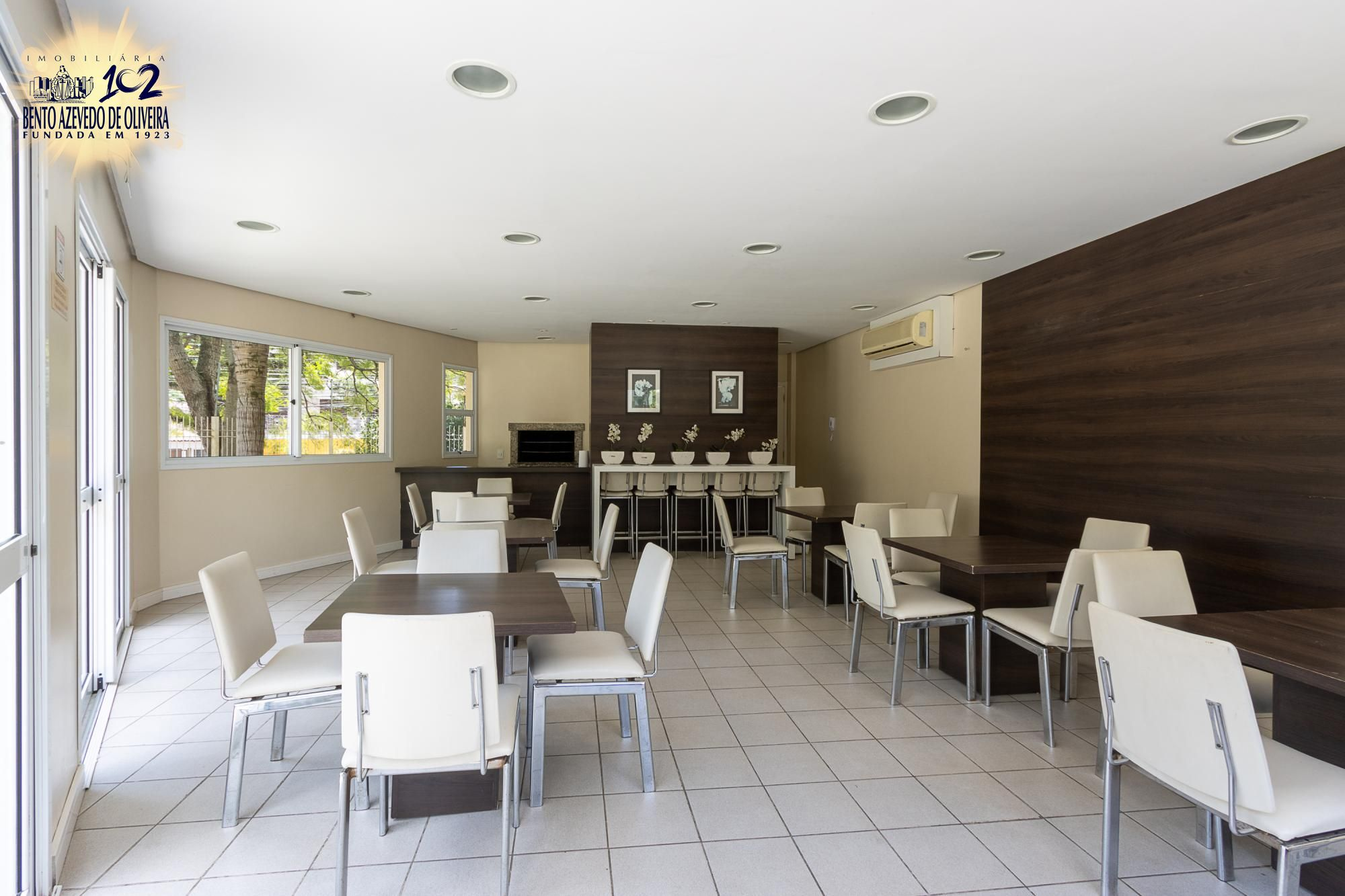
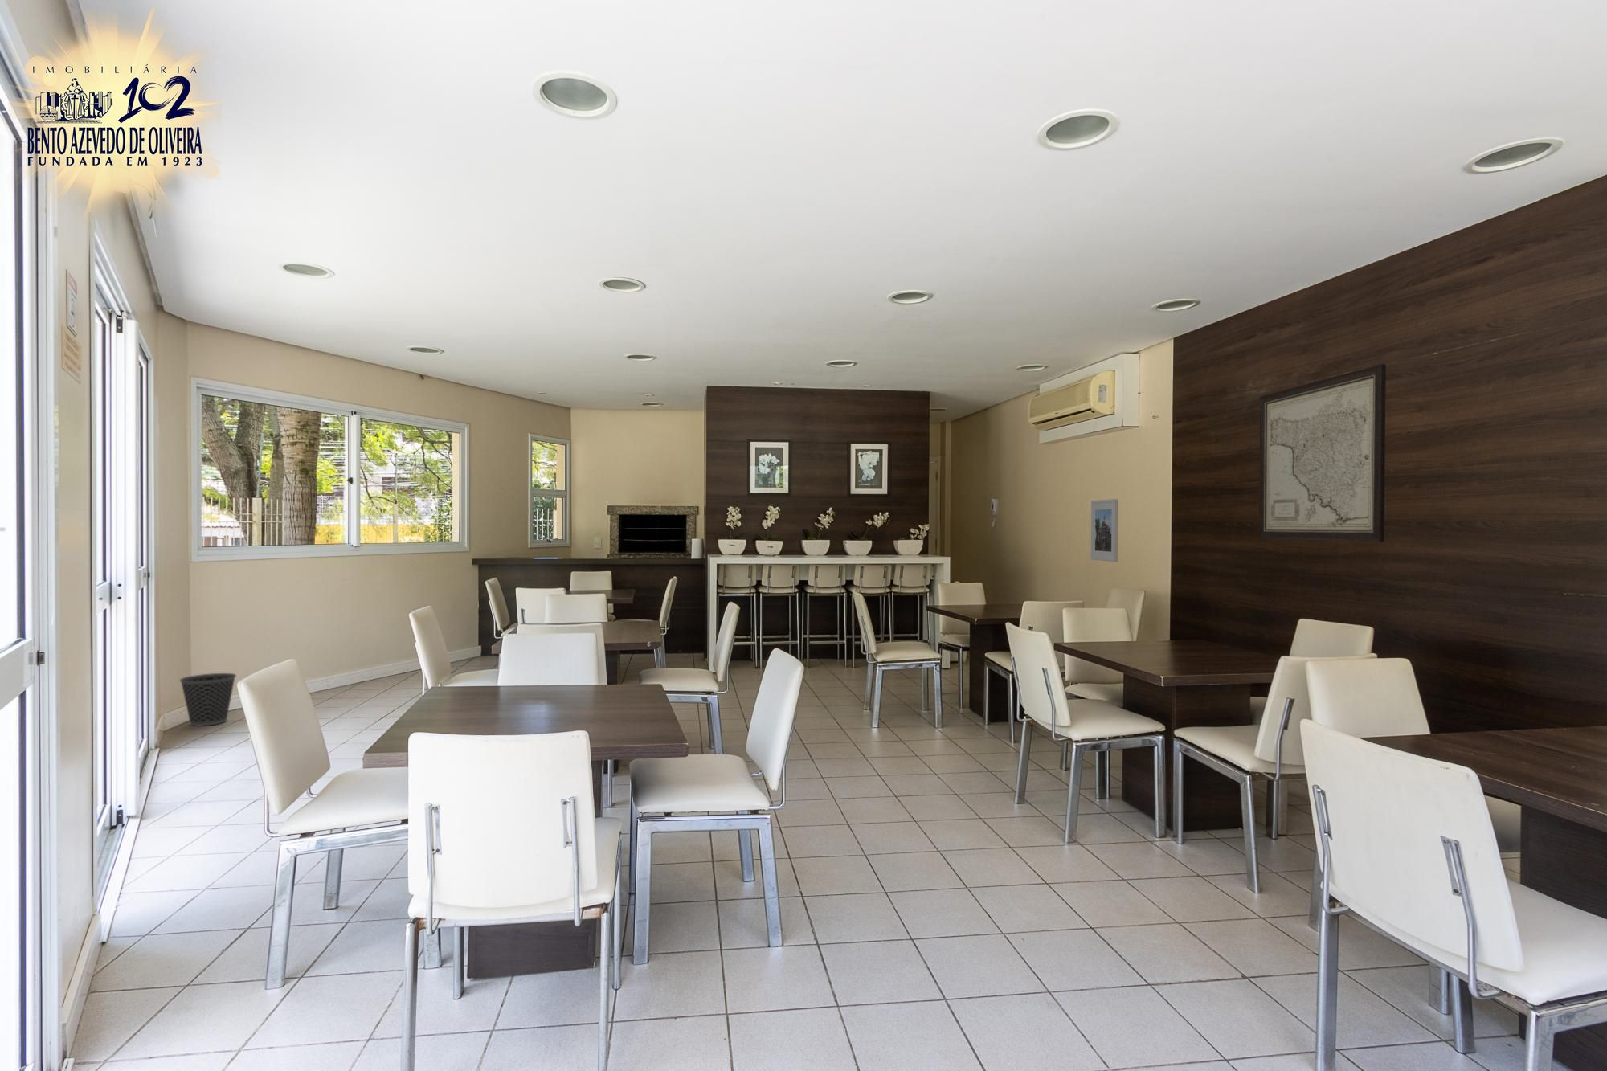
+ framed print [1091,498,1118,563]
+ wastebasket [179,673,237,727]
+ wall art [1258,363,1387,543]
